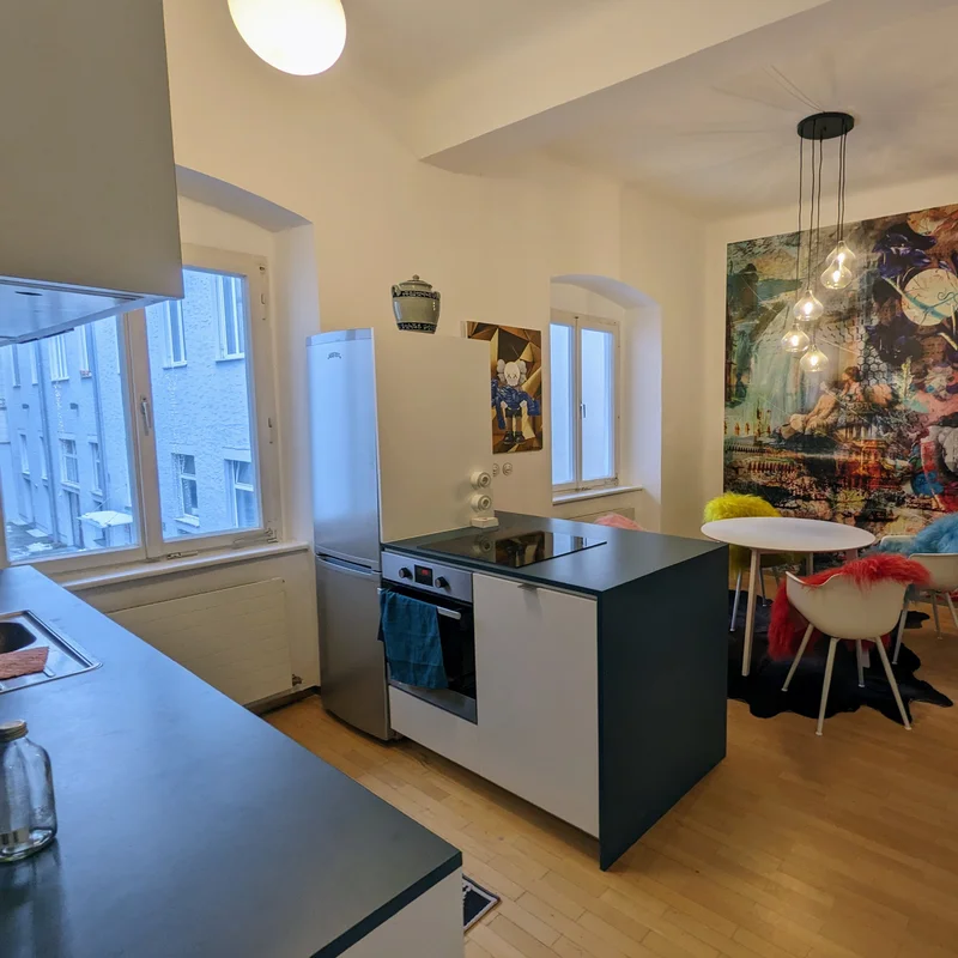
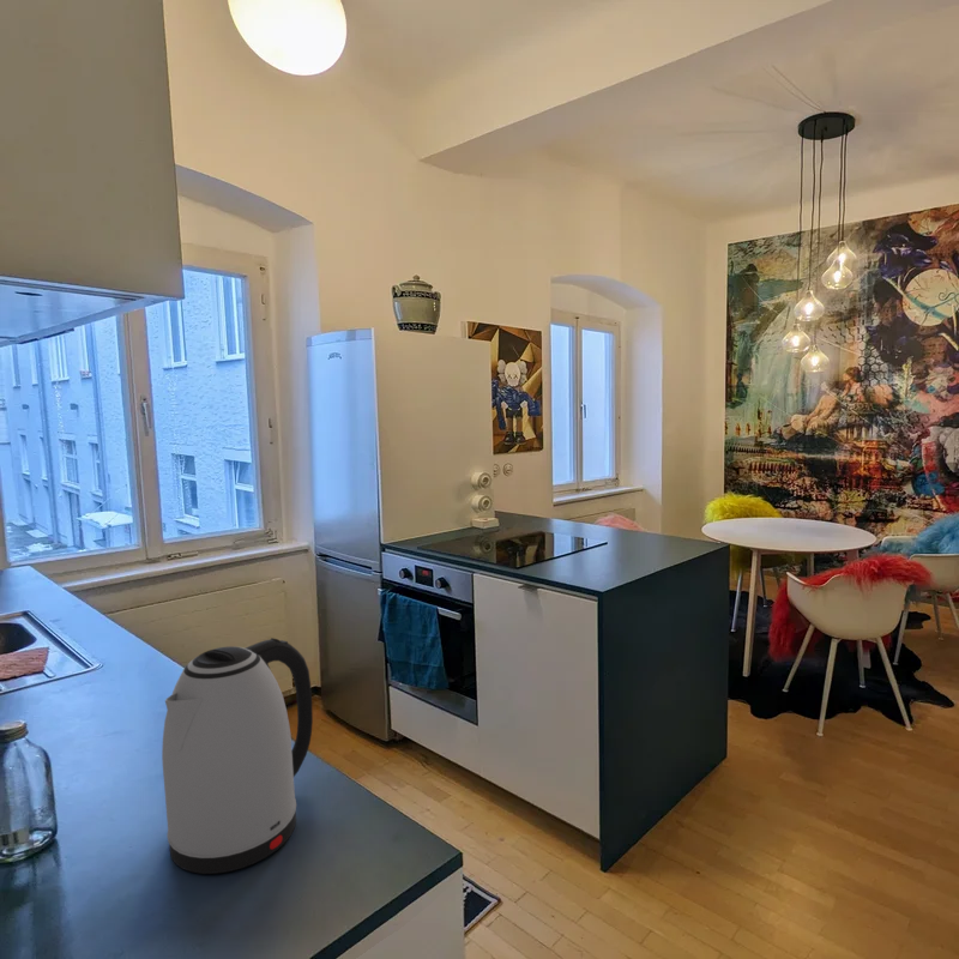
+ kettle [161,637,314,875]
